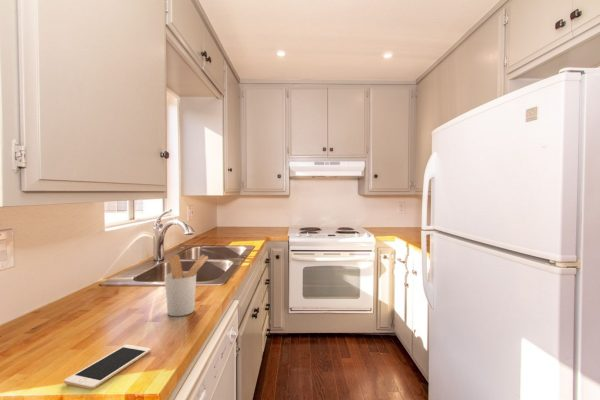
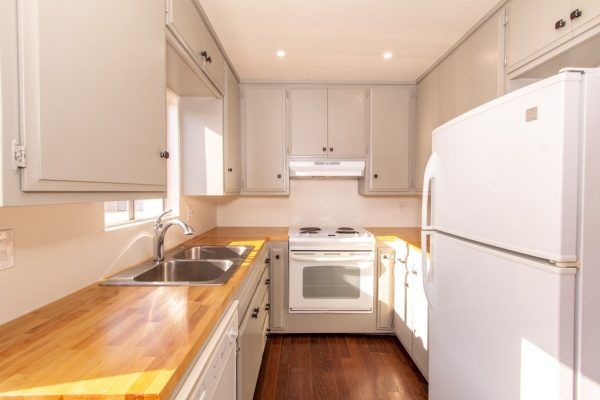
- utensil holder [164,253,210,317]
- cell phone [63,344,152,390]
